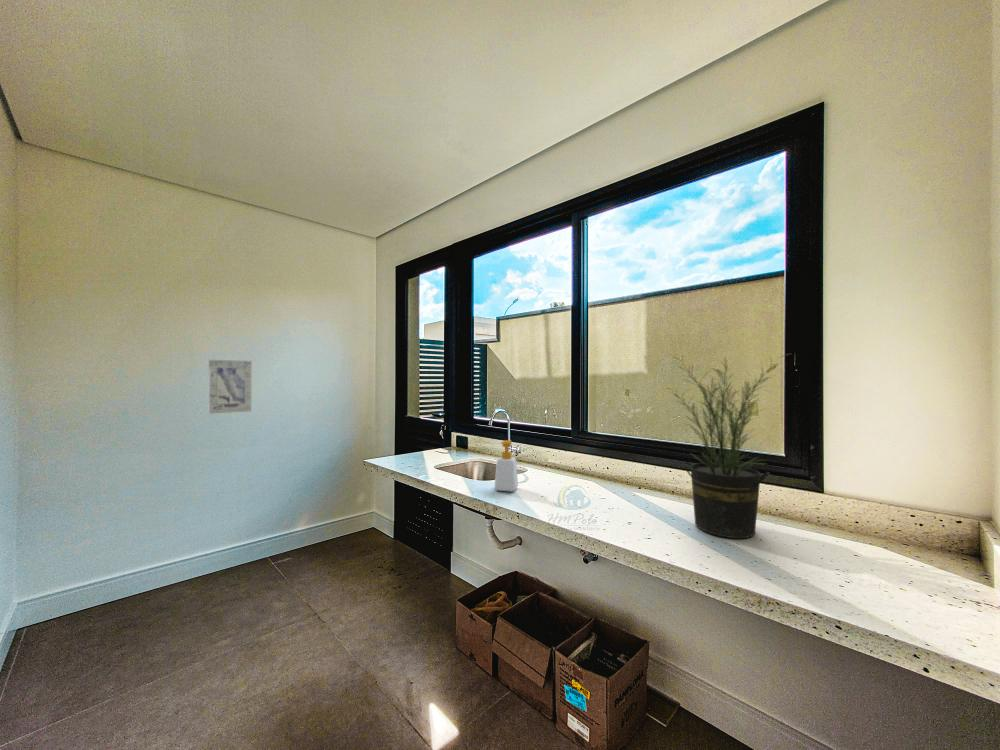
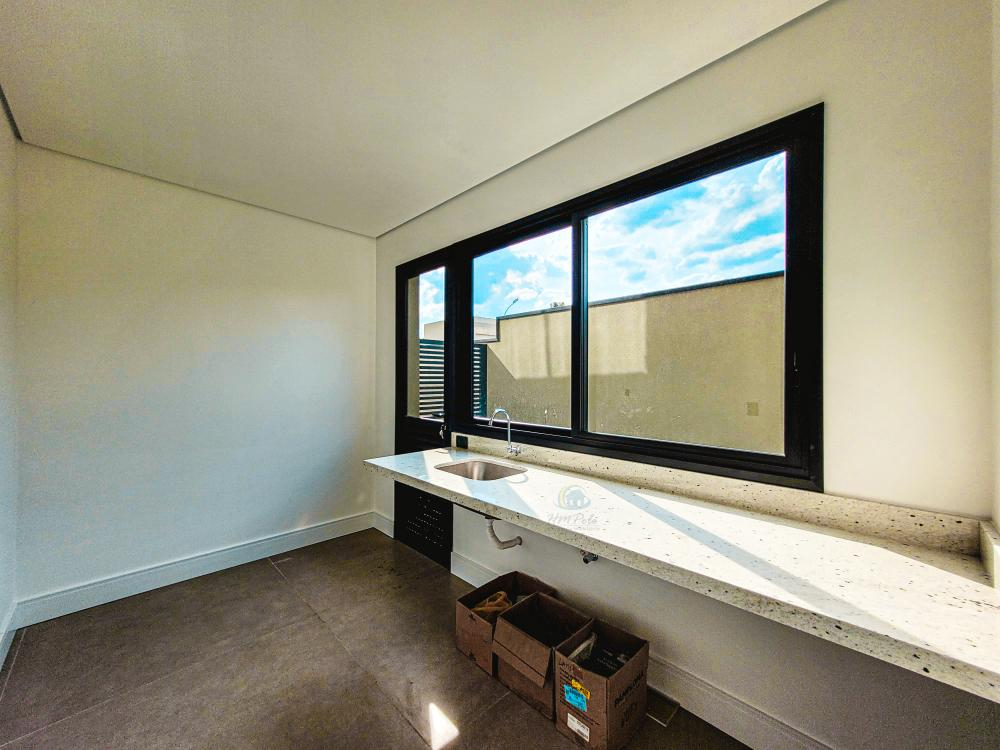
- potted plant [667,353,791,539]
- soap bottle [493,439,519,493]
- wall art [208,359,253,415]
